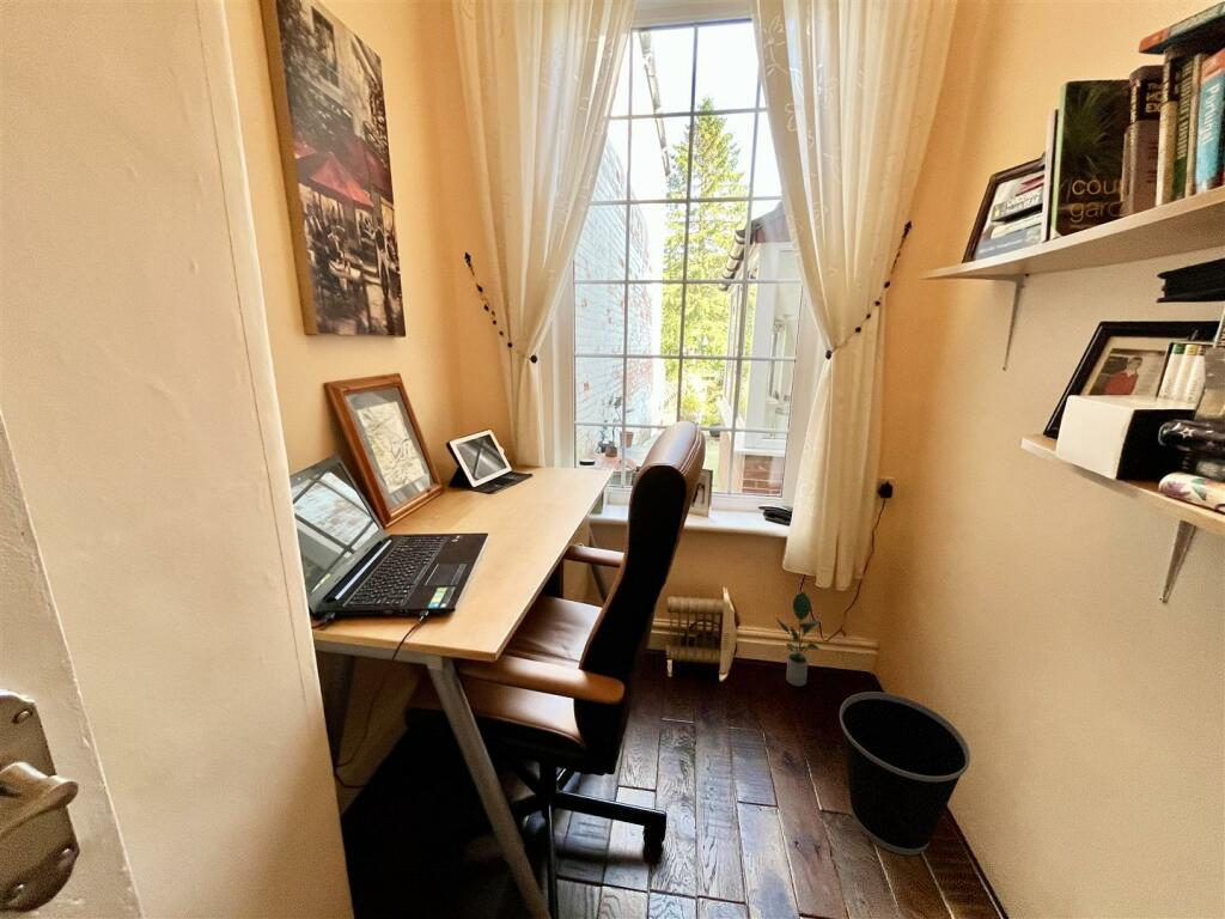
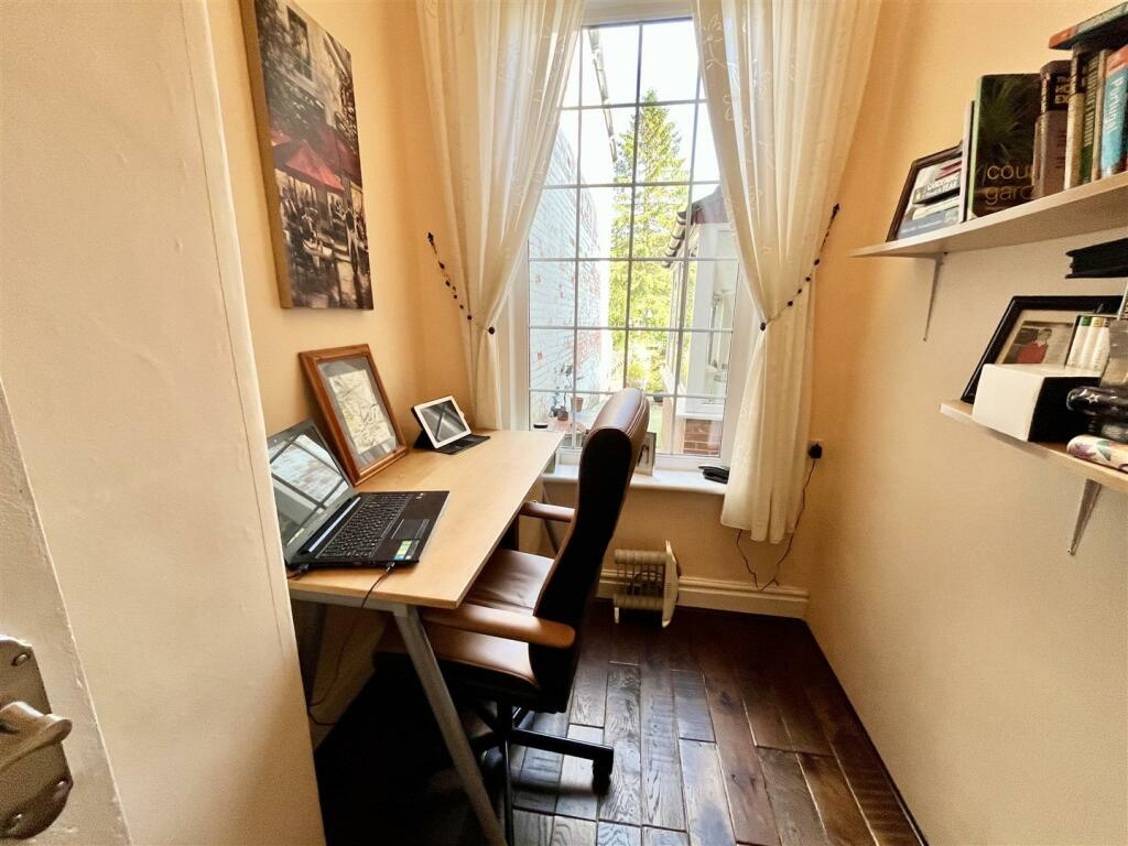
- potted plant [775,591,822,687]
- wastebasket [839,690,971,856]
